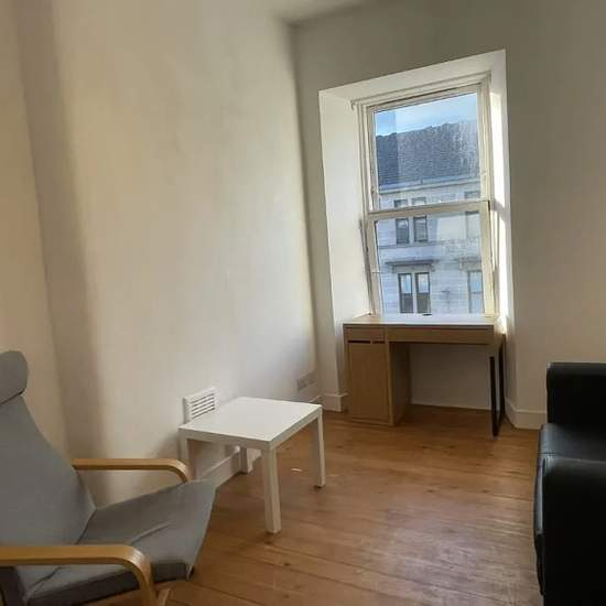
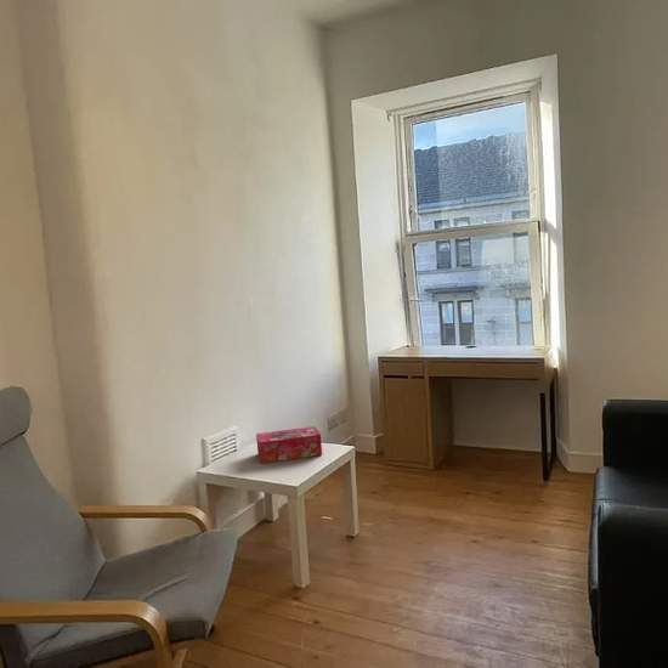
+ tissue box [255,425,323,464]
